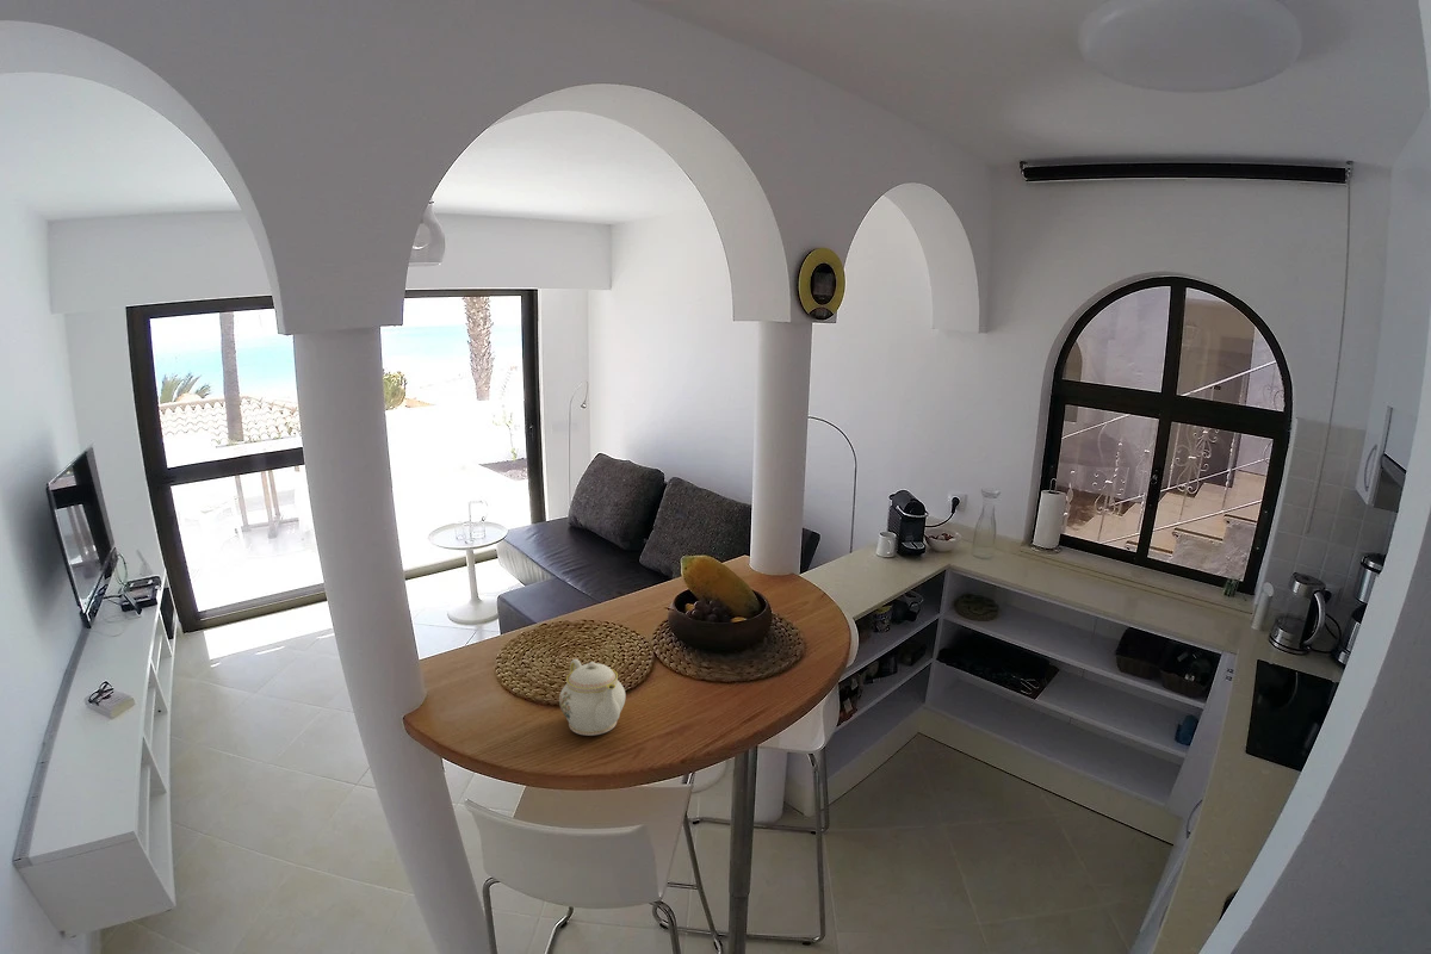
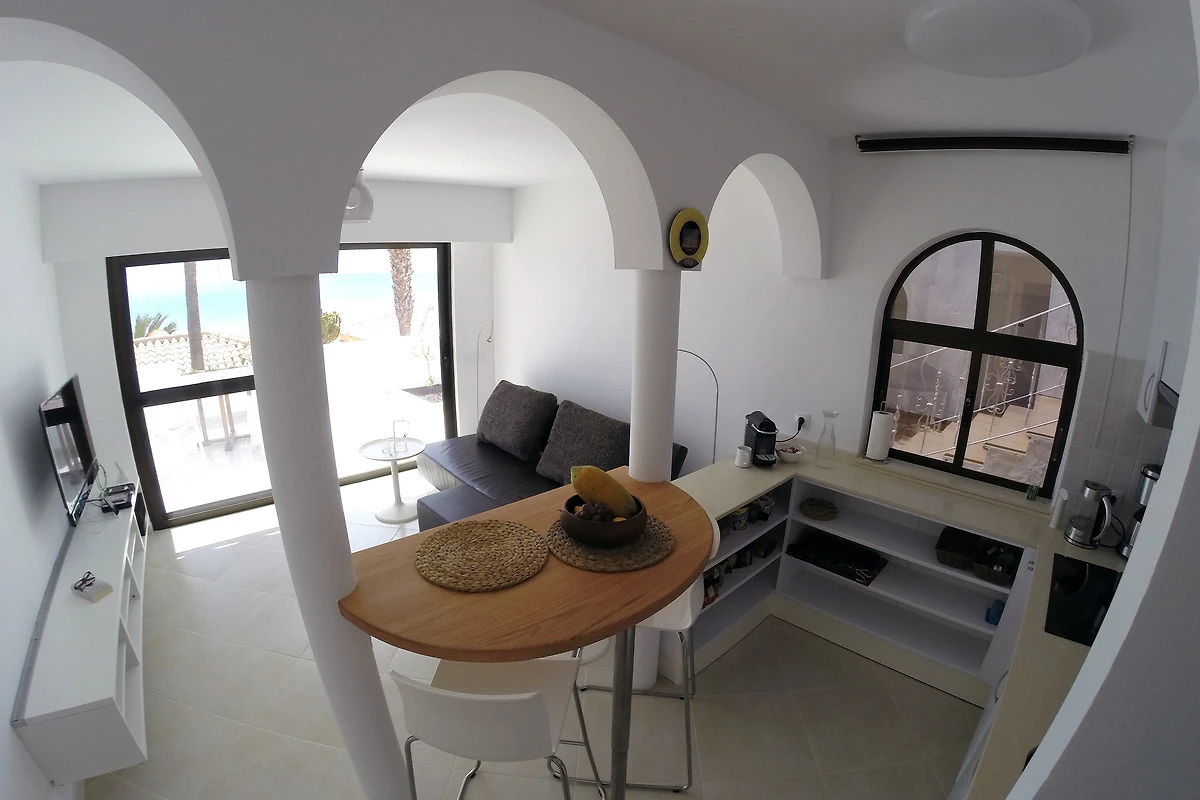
- teapot [558,658,627,737]
